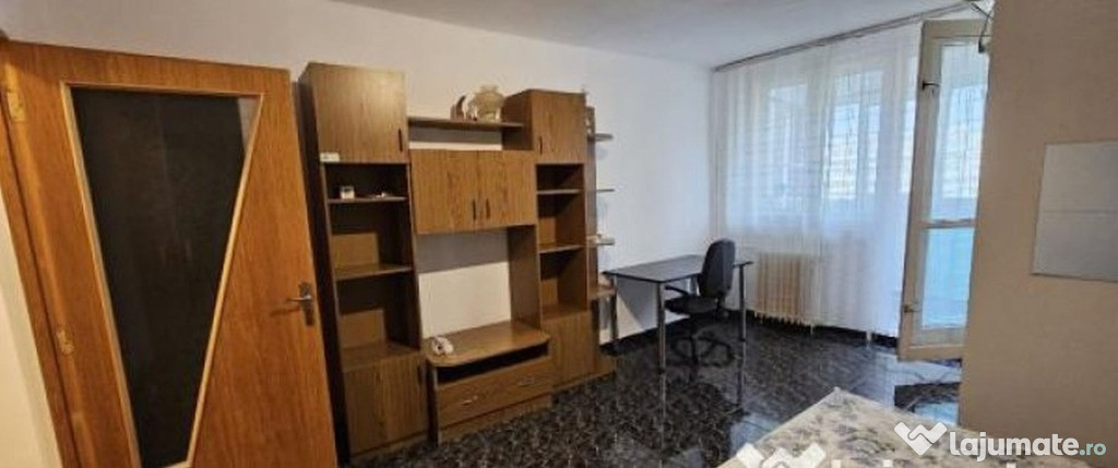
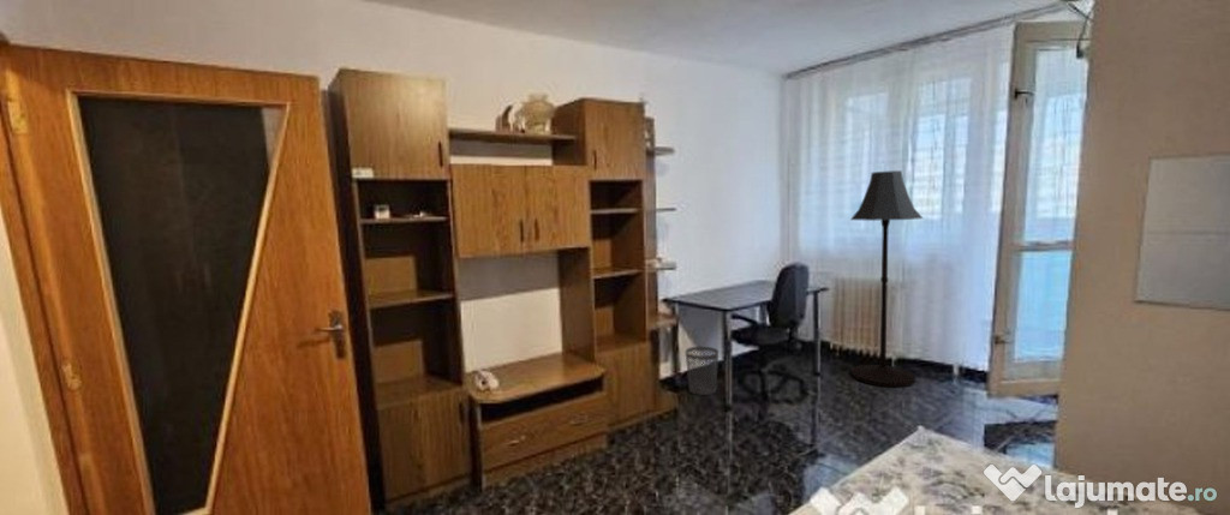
+ wastebasket [685,346,720,396]
+ floor lamp [849,169,924,388]
